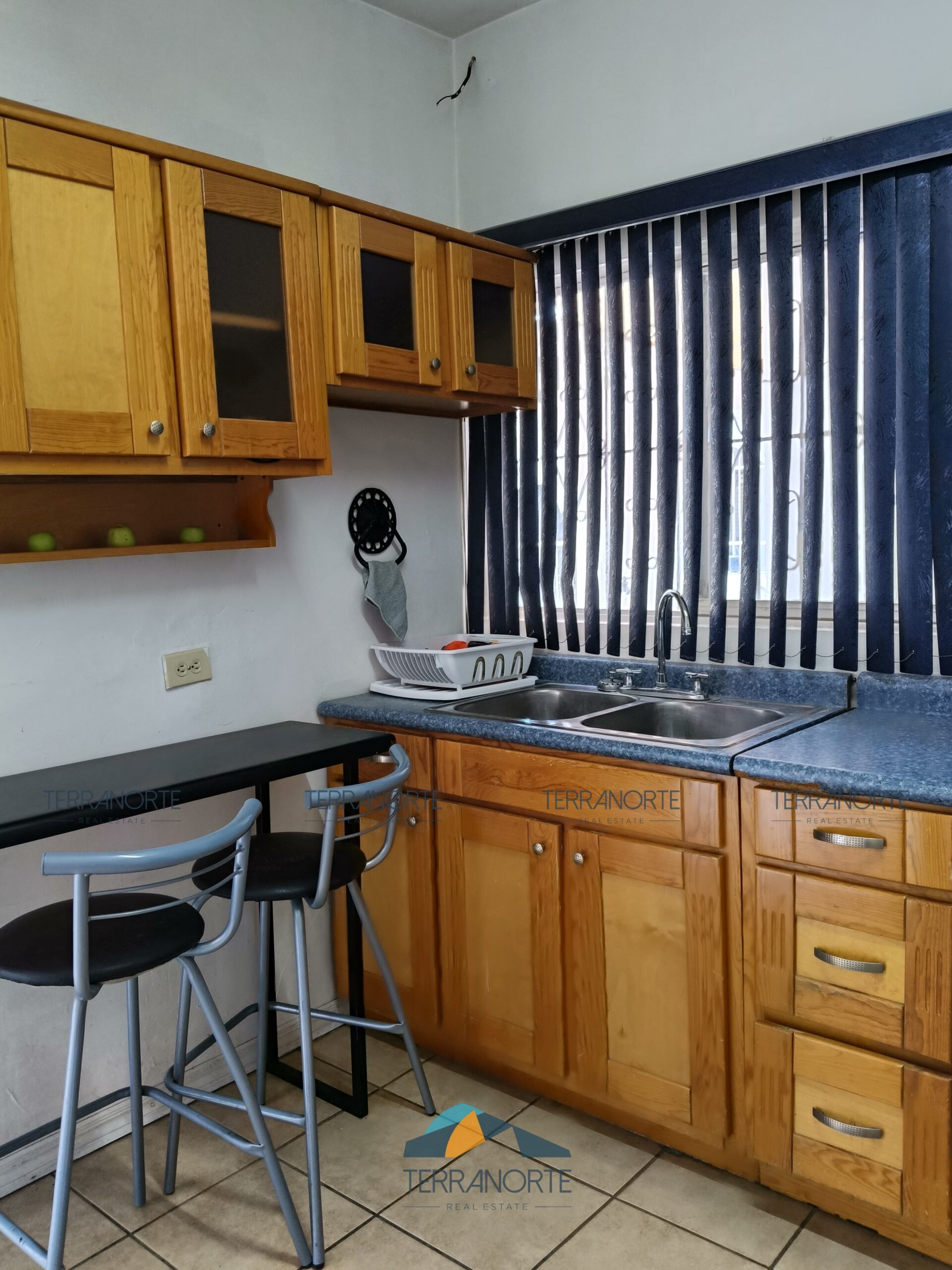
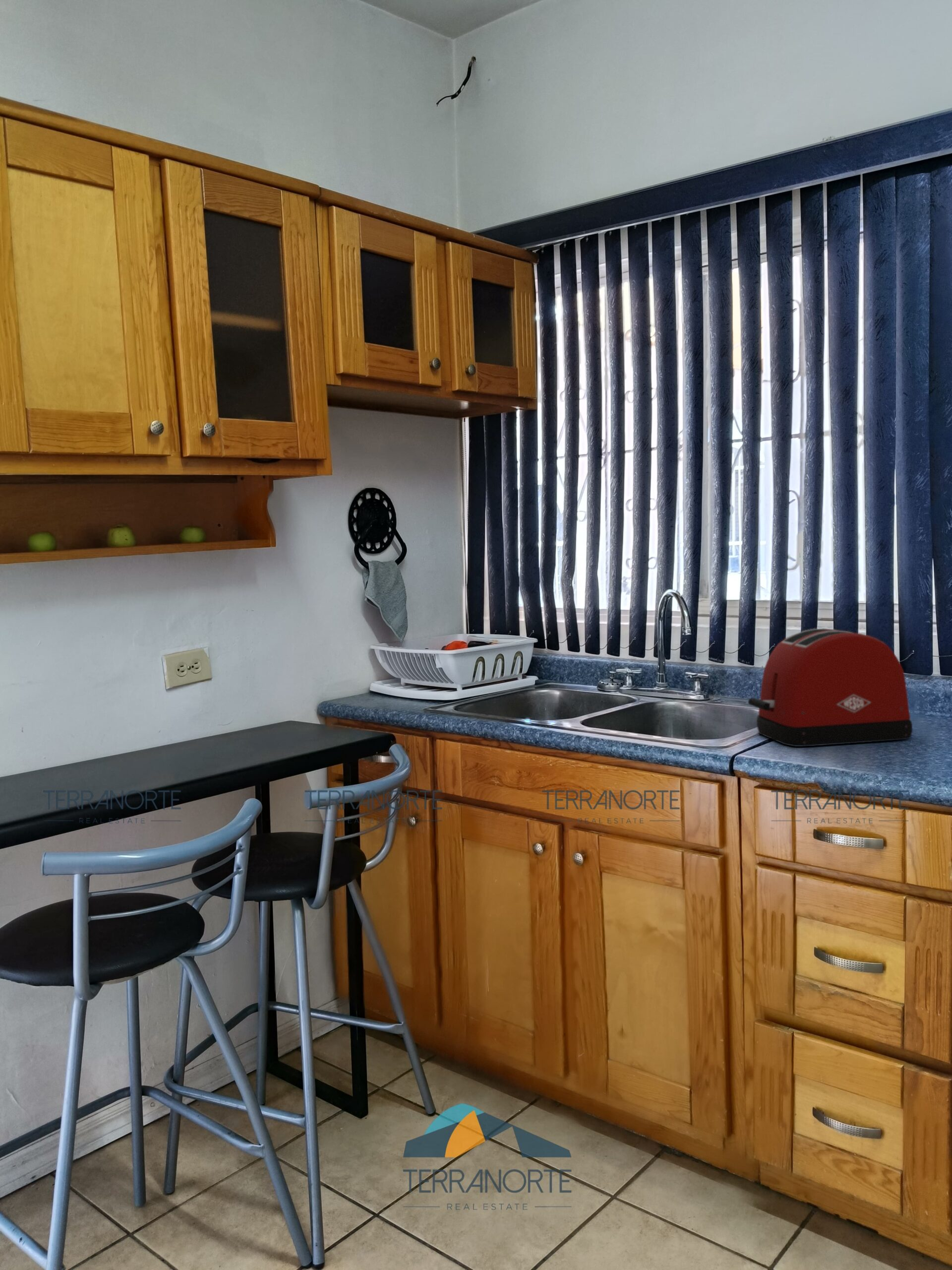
+ toaster [748,628,913,747]
